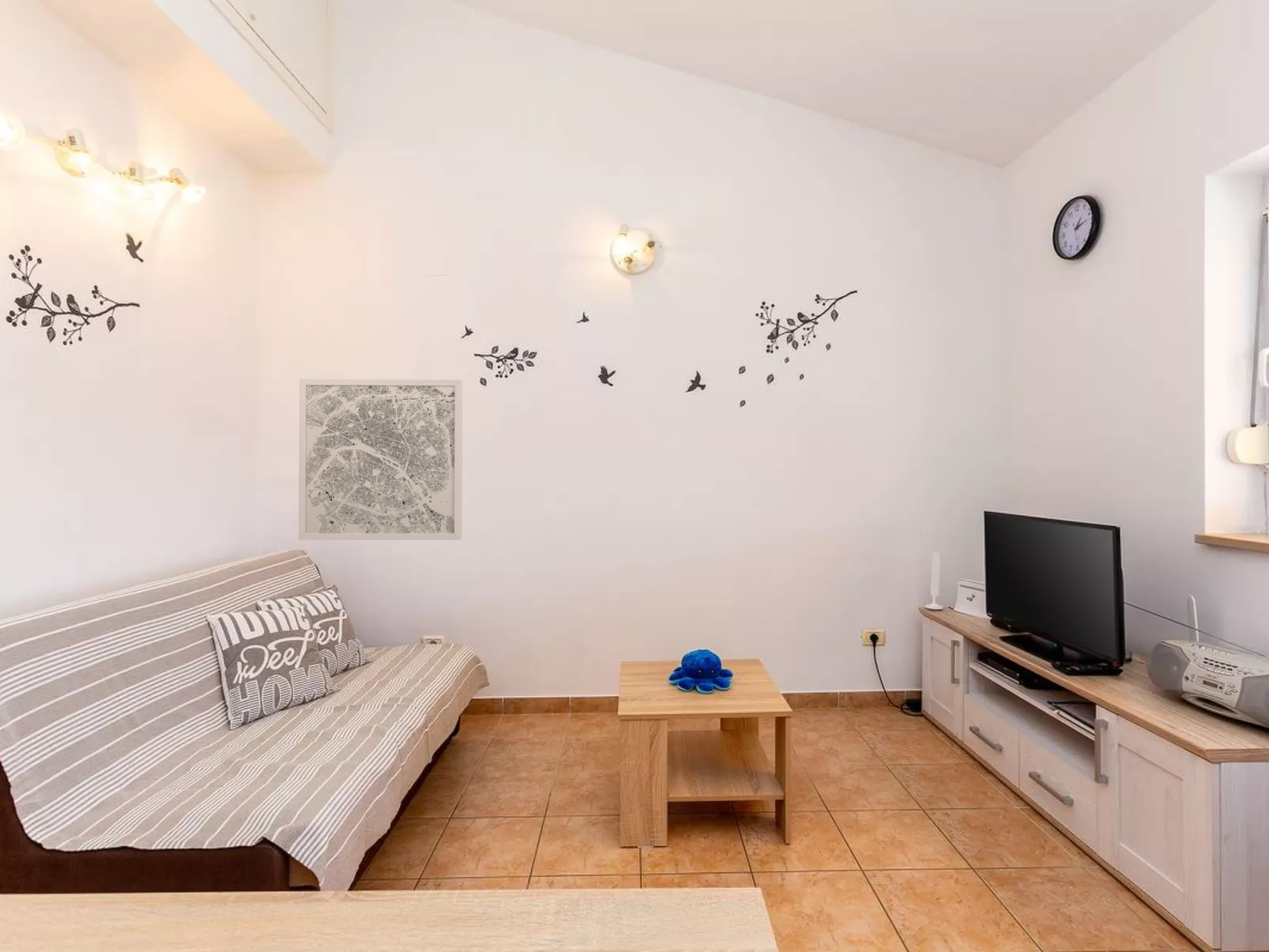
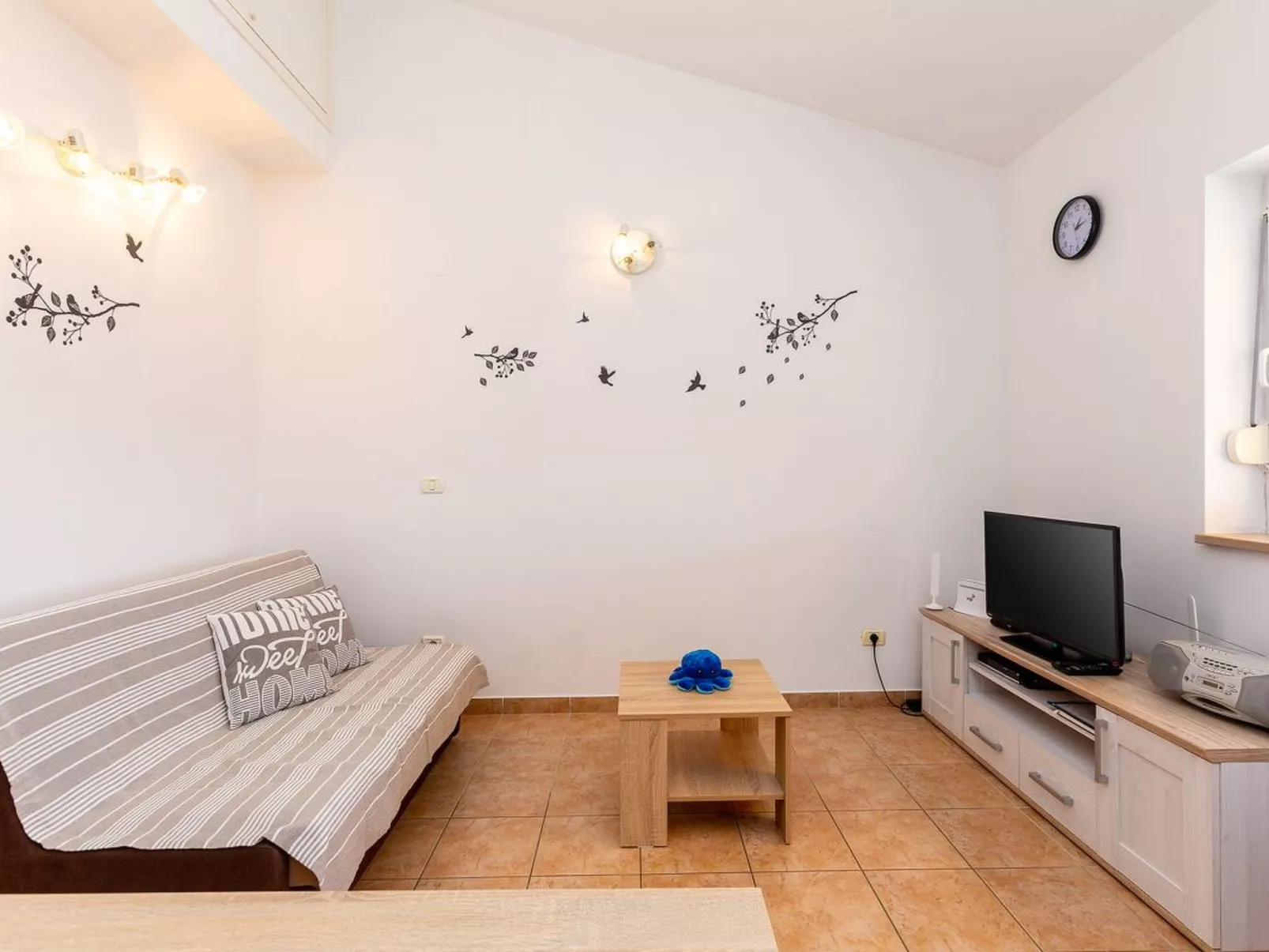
- wall art [298,378,463,540]
